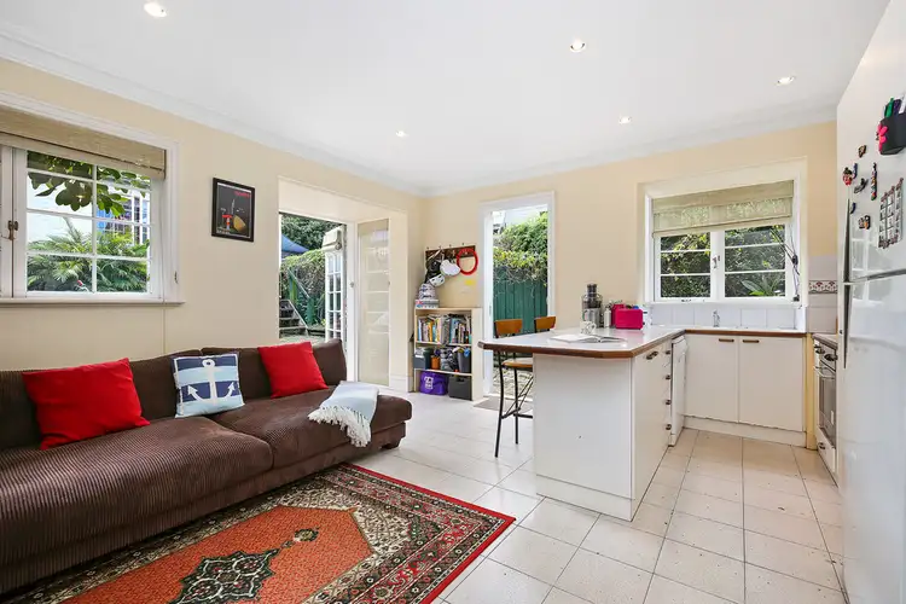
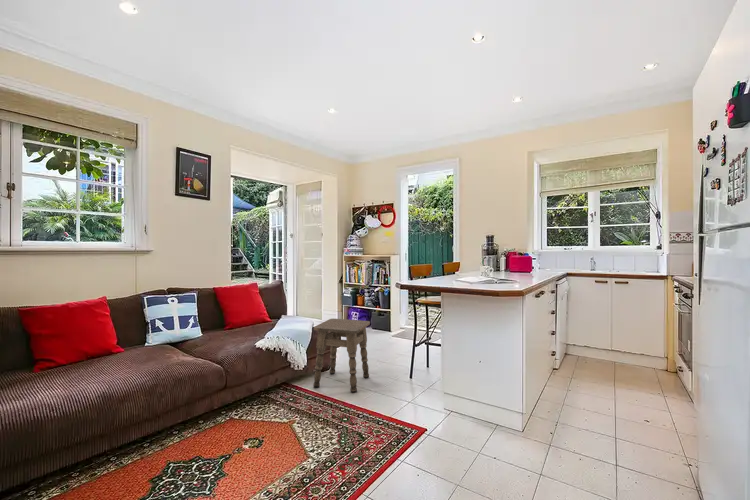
+ side table [312,318,371,394]
